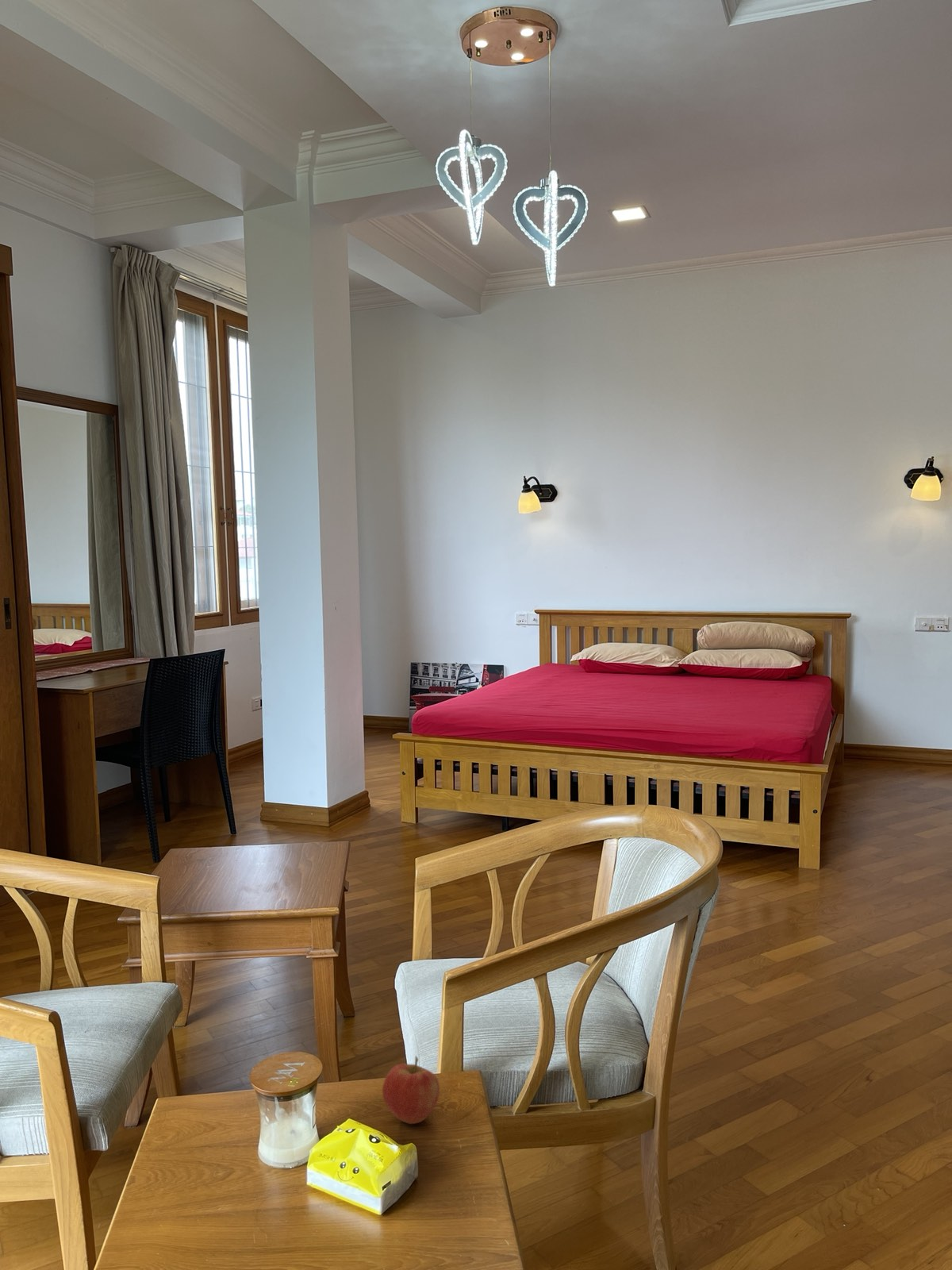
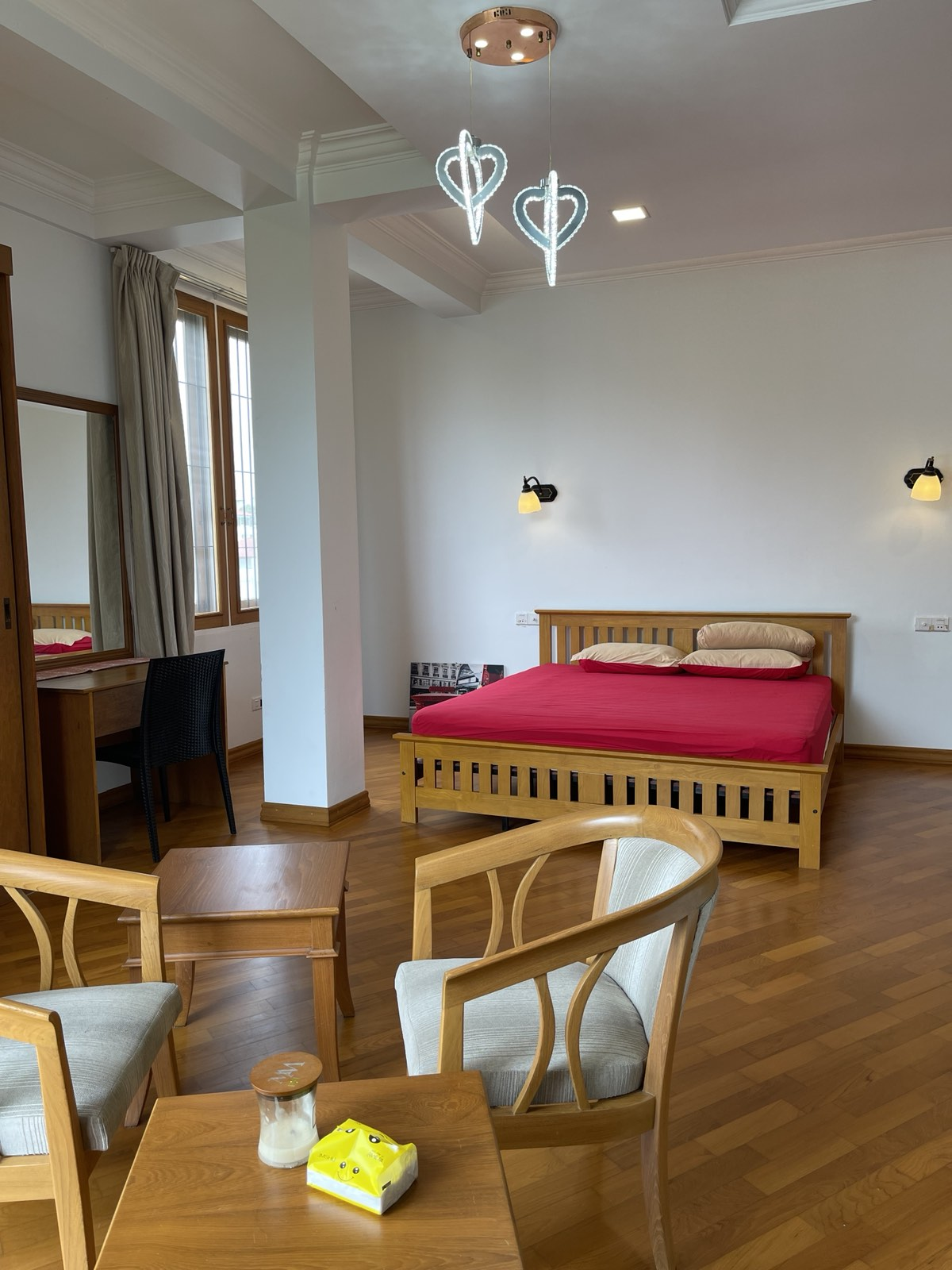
- apple [382,1056,440,1125]
